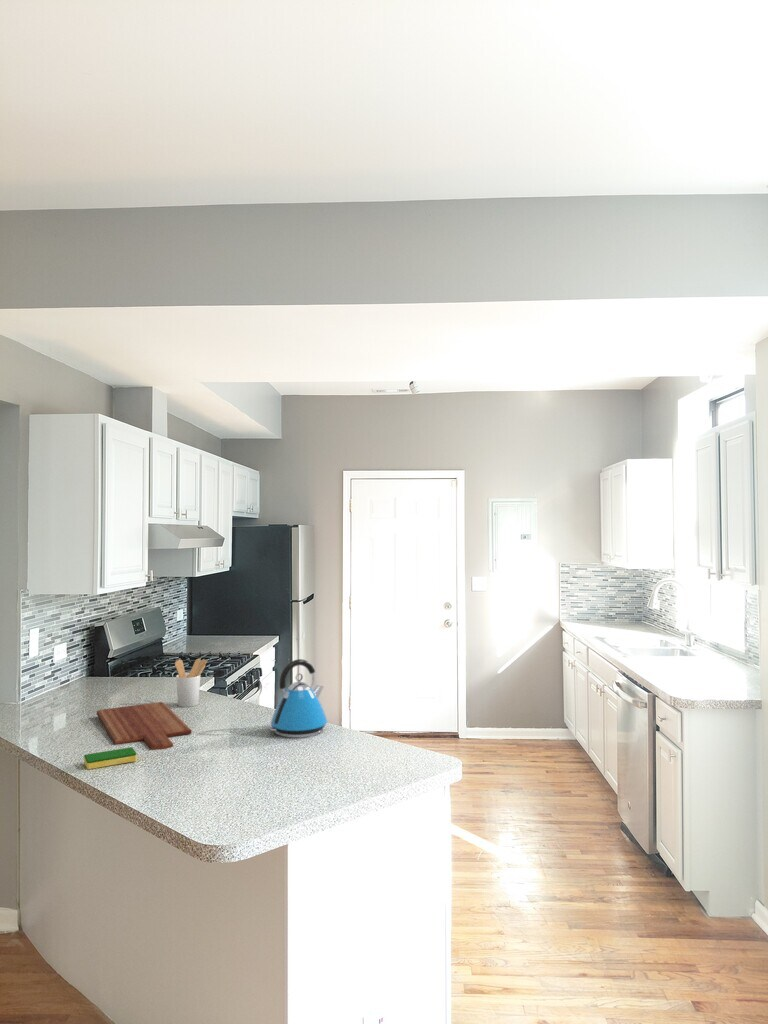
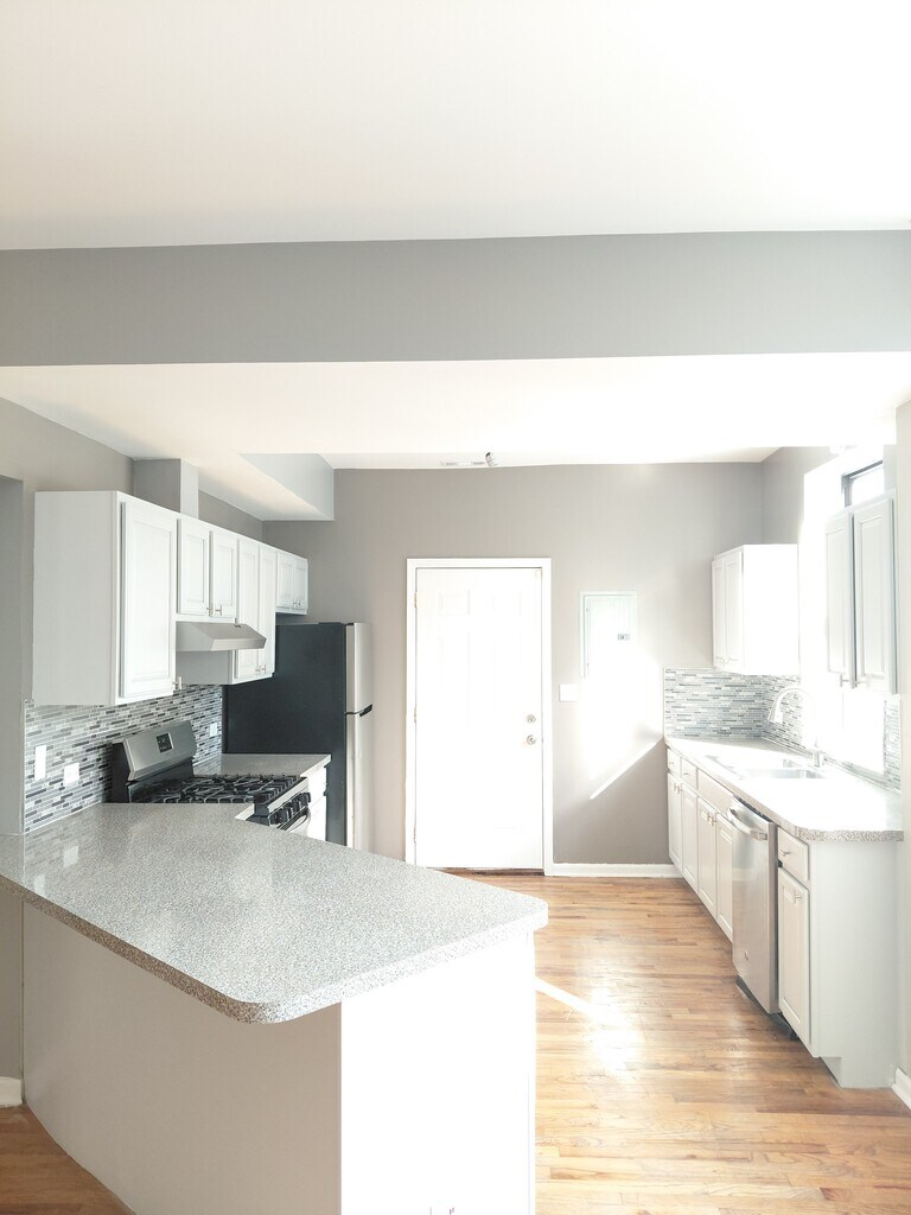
- utensil holder [174,658,208,708]
- dish sponge [83,746,138,770]
- kettle [269,658,328,739]
- cutting board [96,701,192,751]
